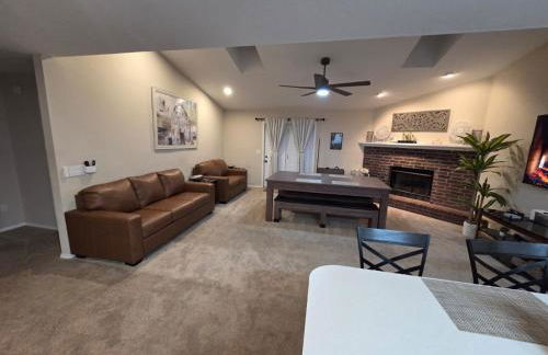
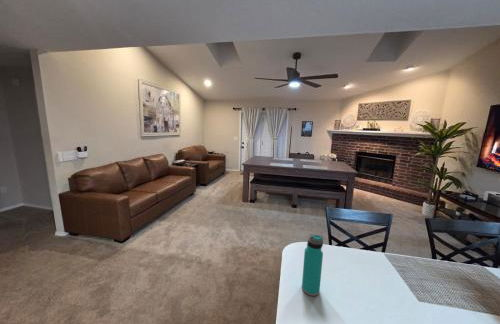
+ water bottle [301,234,324,297]
